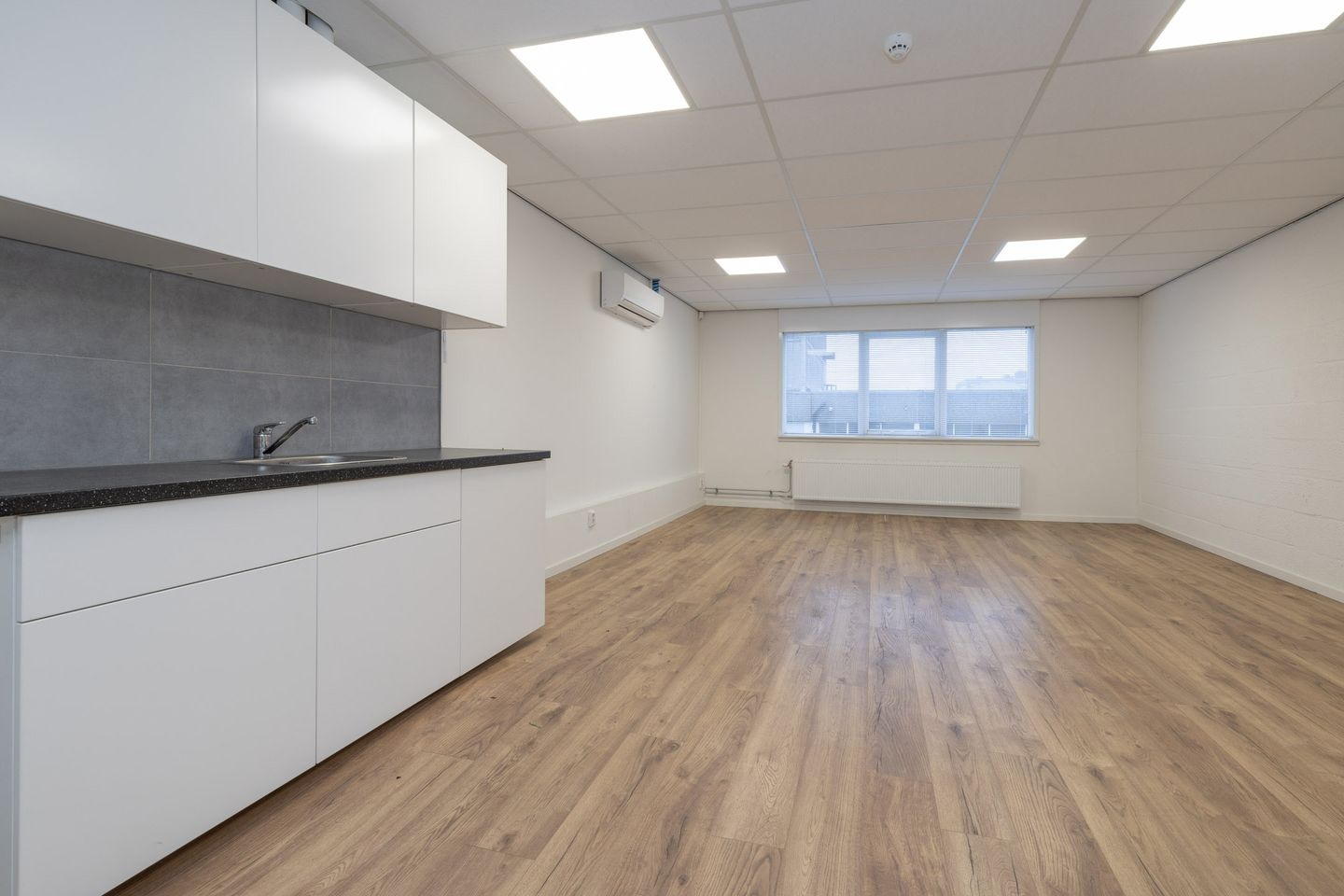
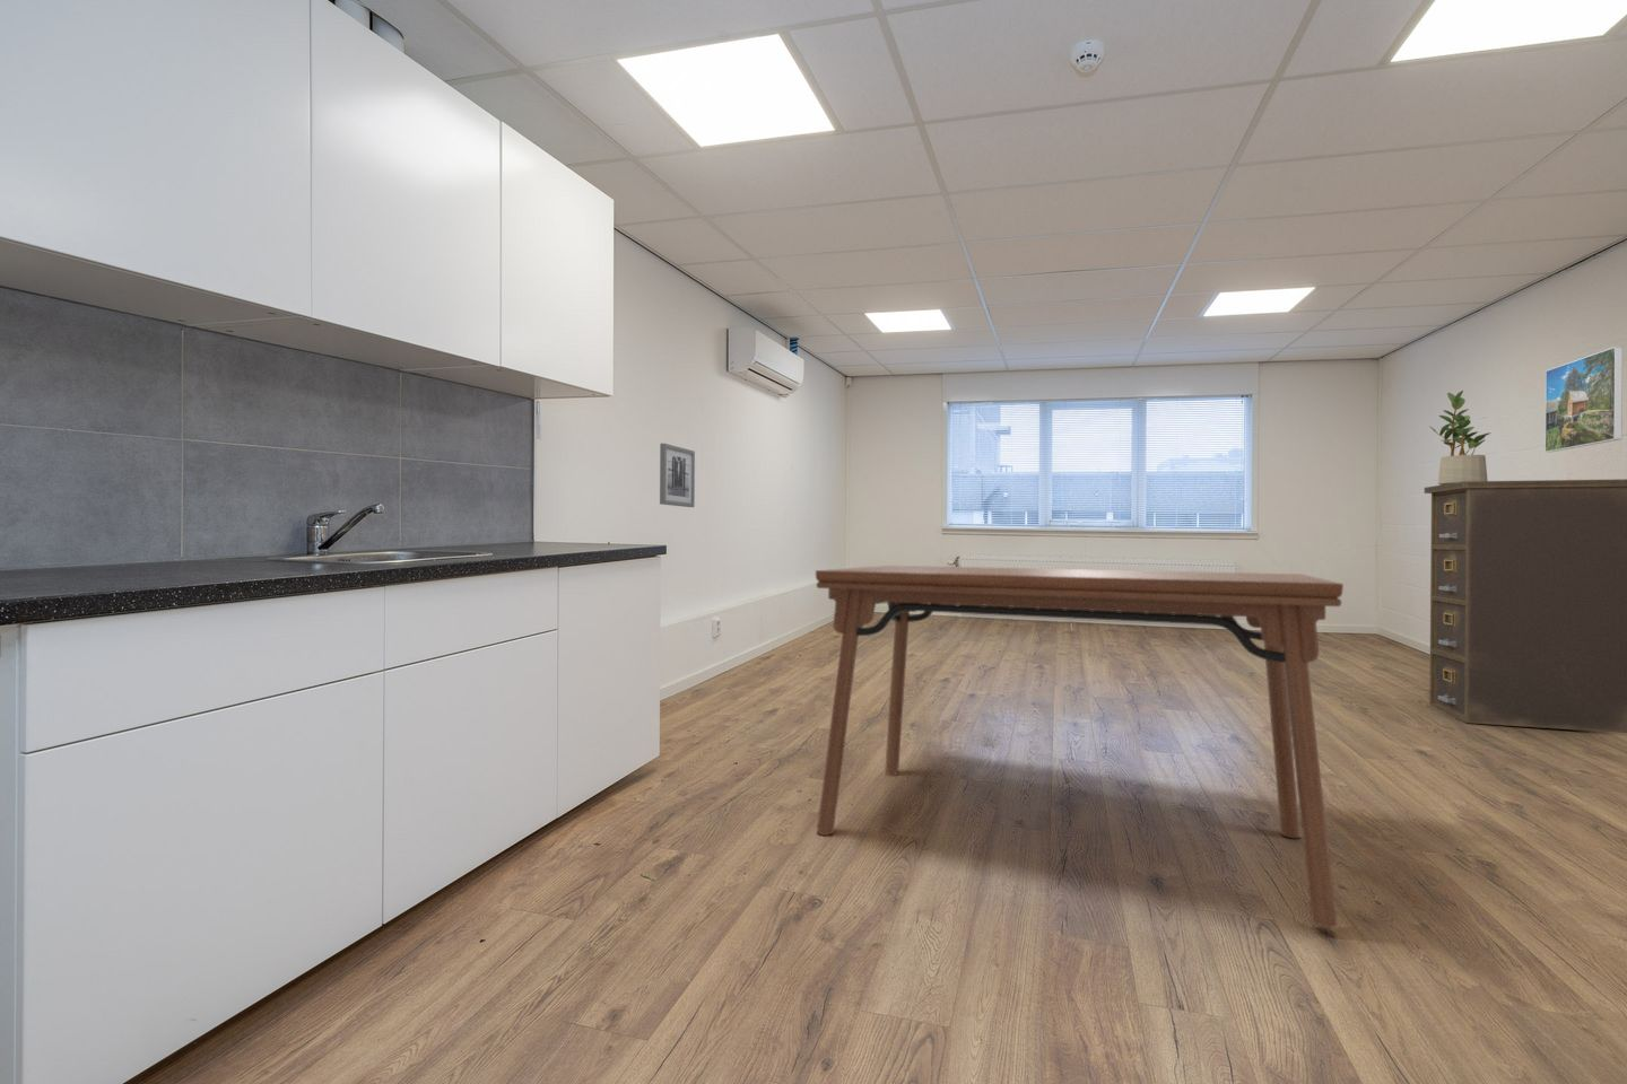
+ dining table [815,565,1345,928]
+ wall art [659,443,696,508]
+ filing cabinet [1424,478,1627,734]
+ potted plant [1428,390,1493,485]
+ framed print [1543,346,1623,454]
